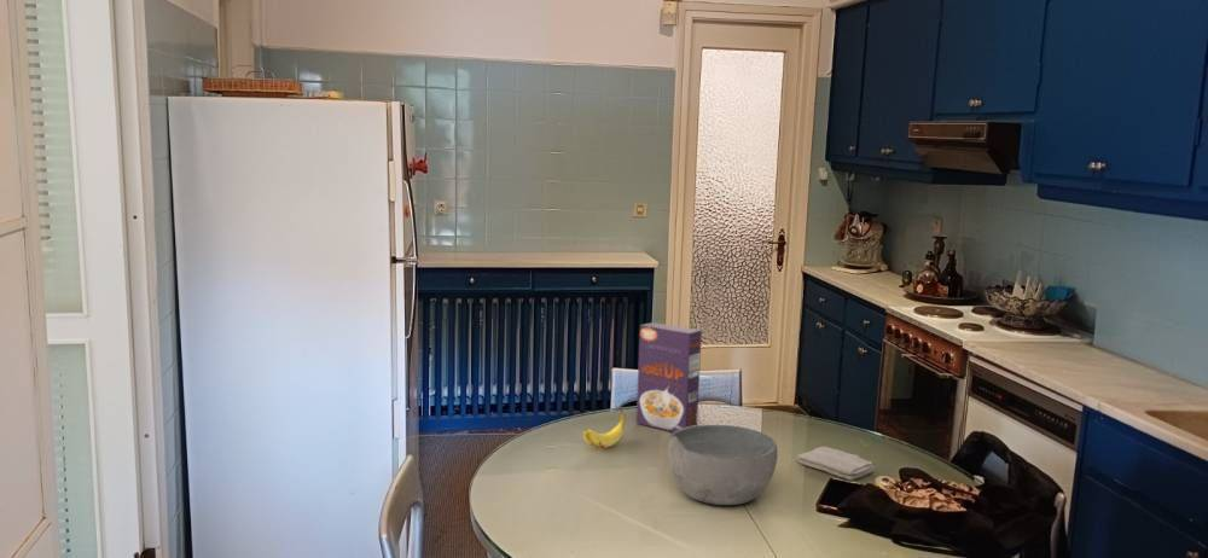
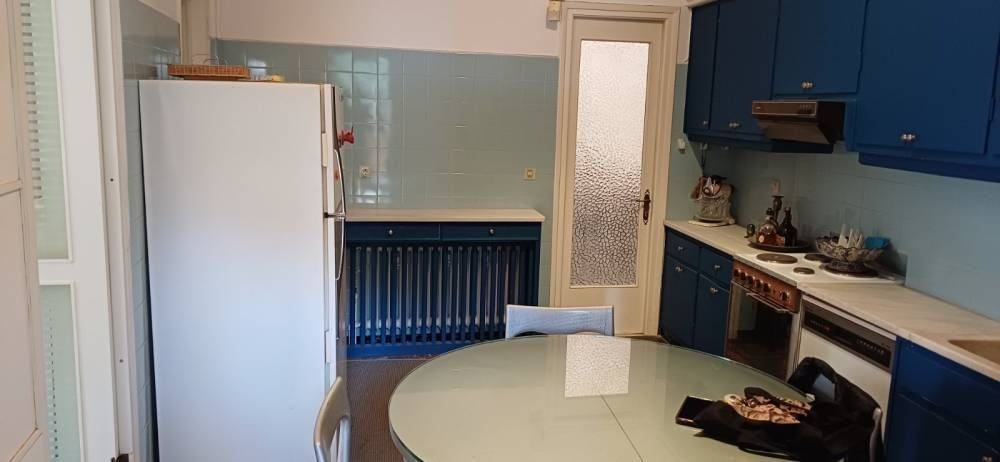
- bowl [667,424,779,506]
- washcloth [795,446,877,482]
- cereal box [635,321,703,434]
- banana [582,409,626,449]
